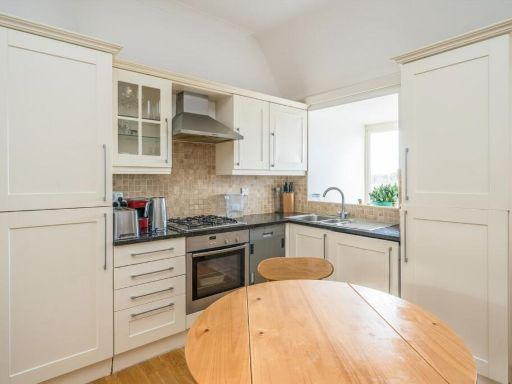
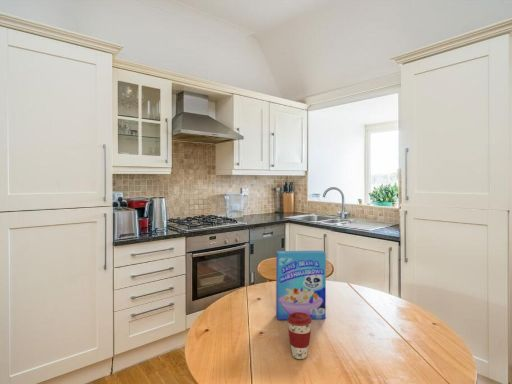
+ coffee cup [286,312,313,360]
+ cereal box [275,250,327,321]
